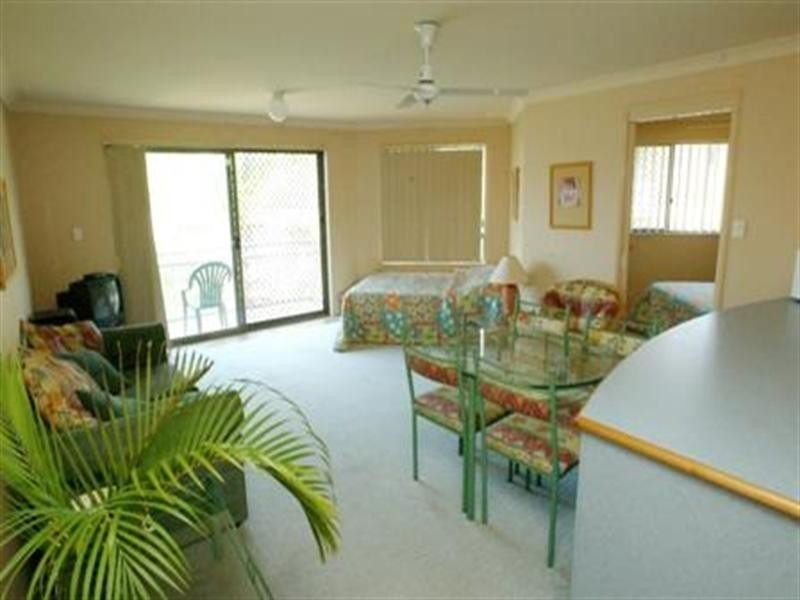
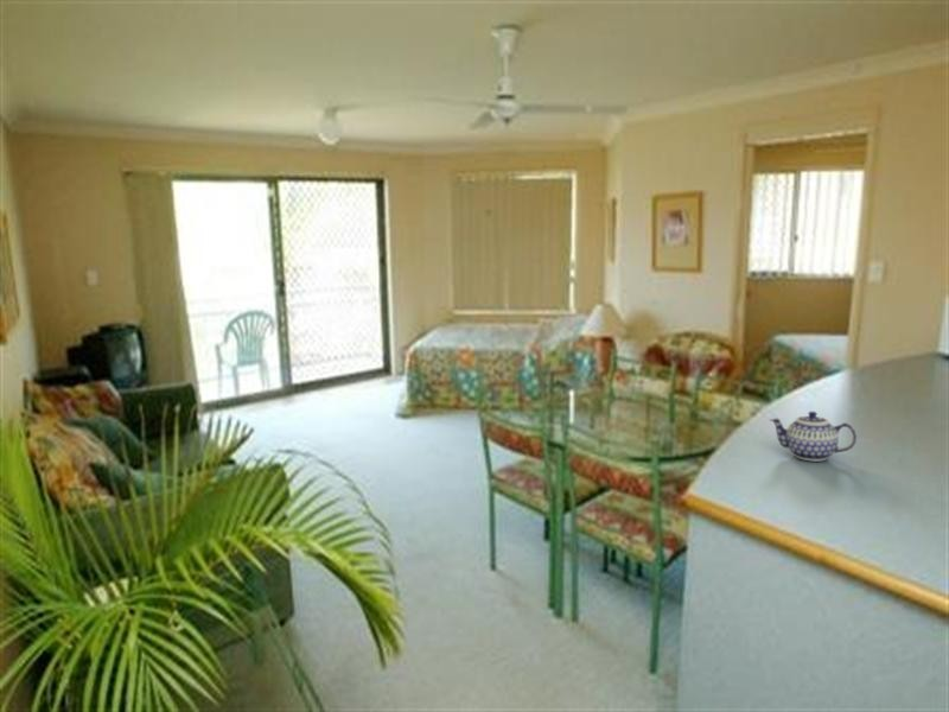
+ teapot [769,411,858,462]
